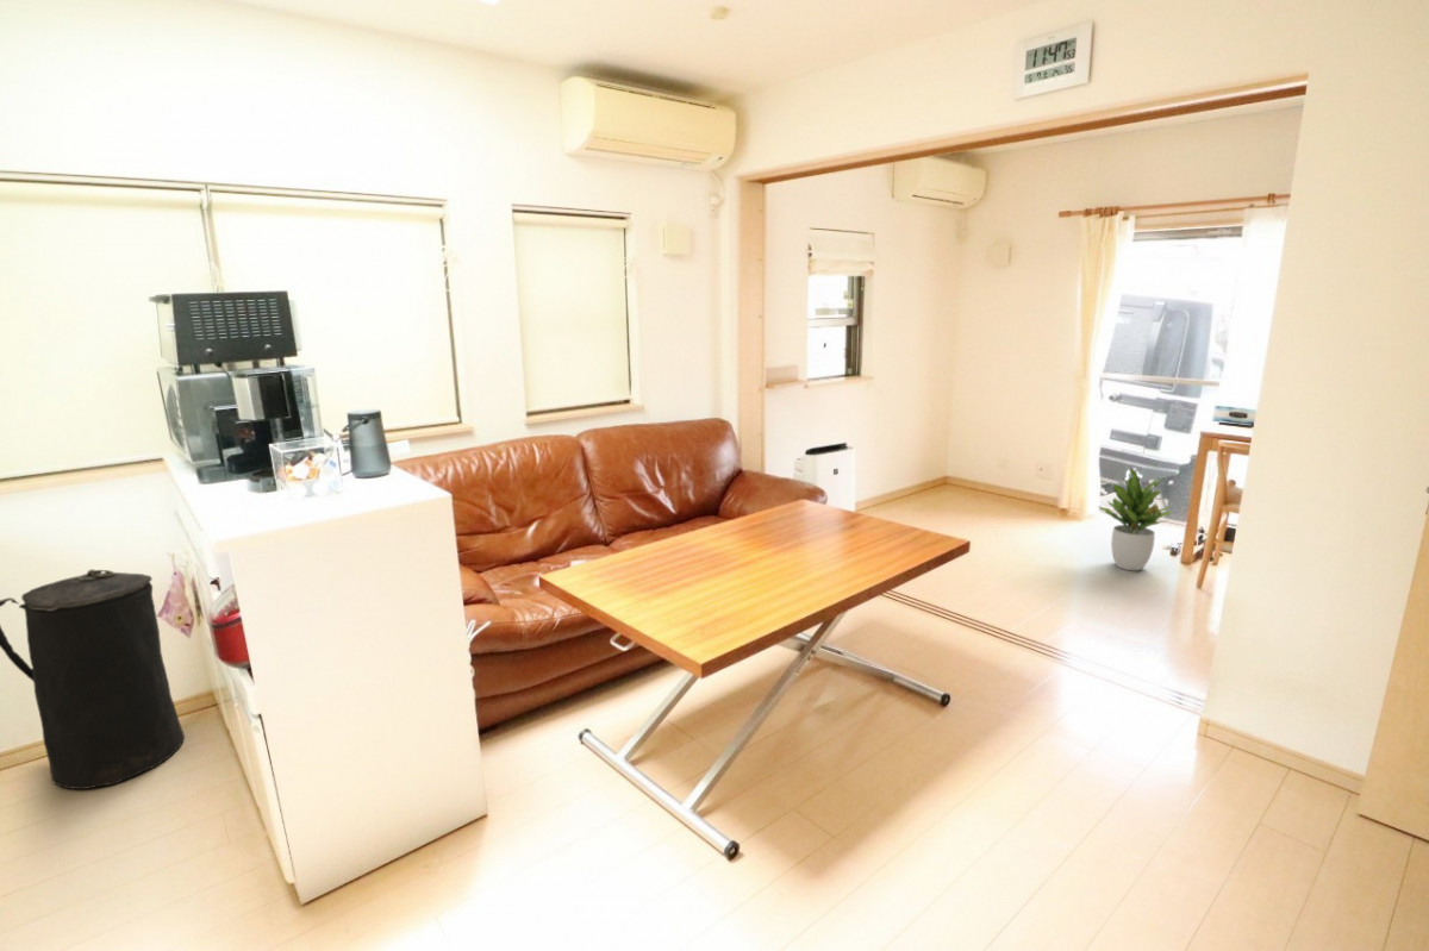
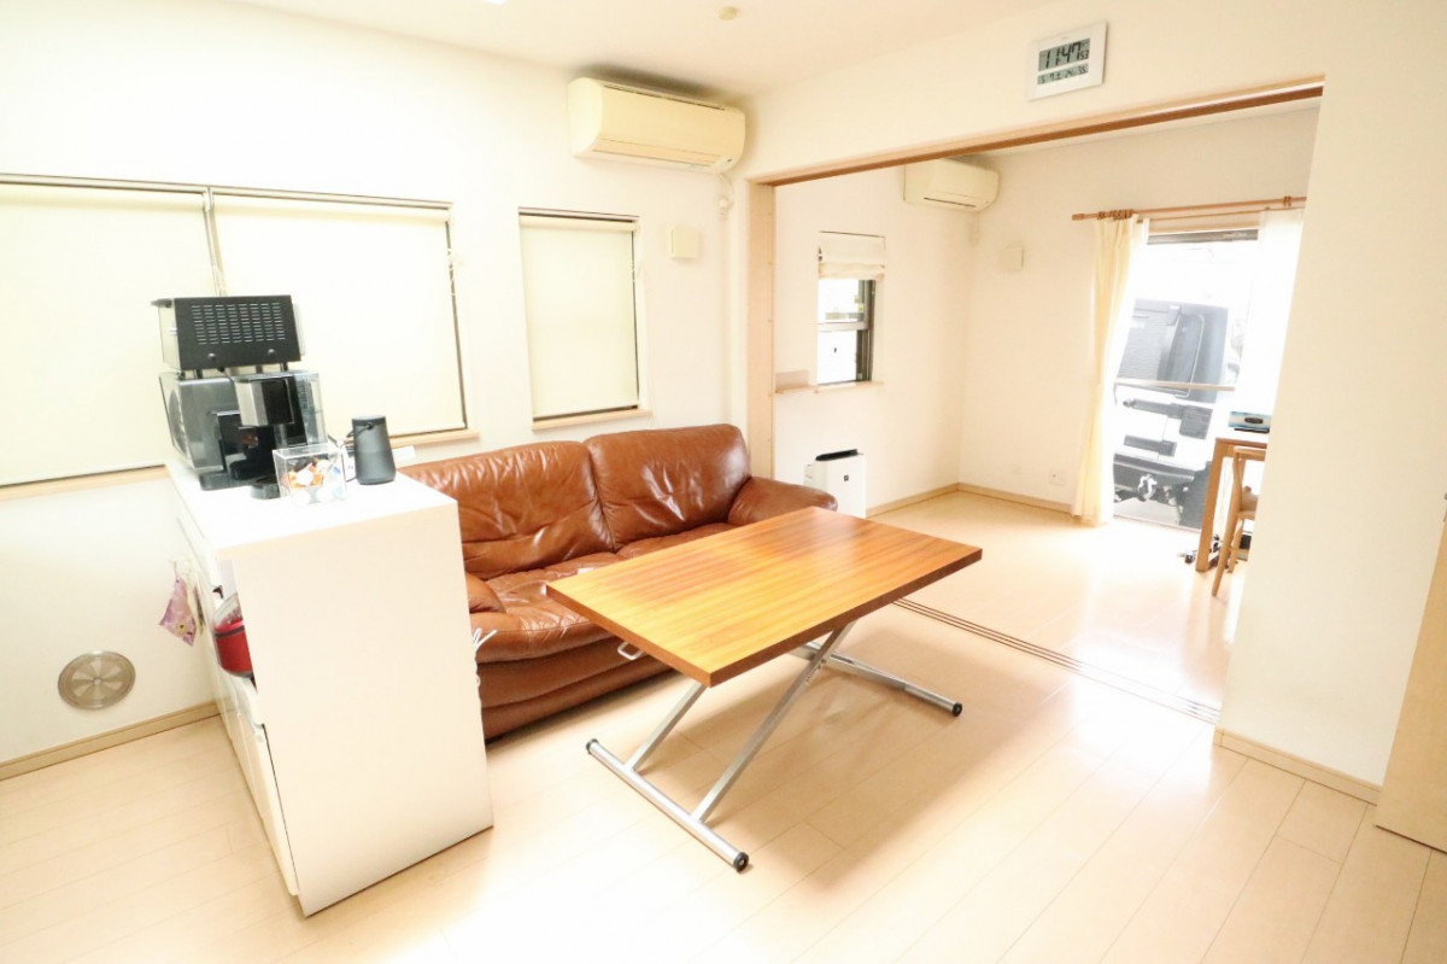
- trash can [0,569,186,790]
- potted plant [1097,467,1174,571]
